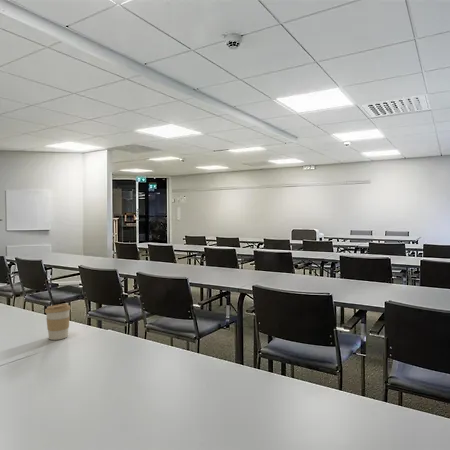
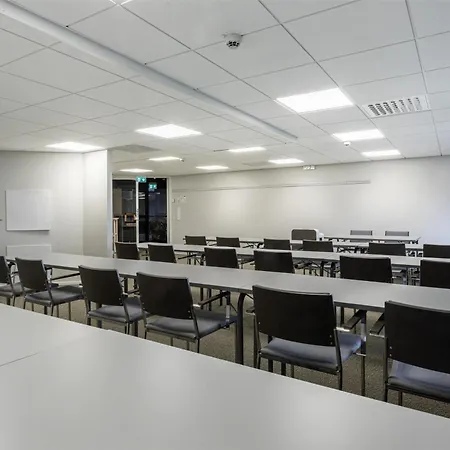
- coffee cup [44,303,72,341]
